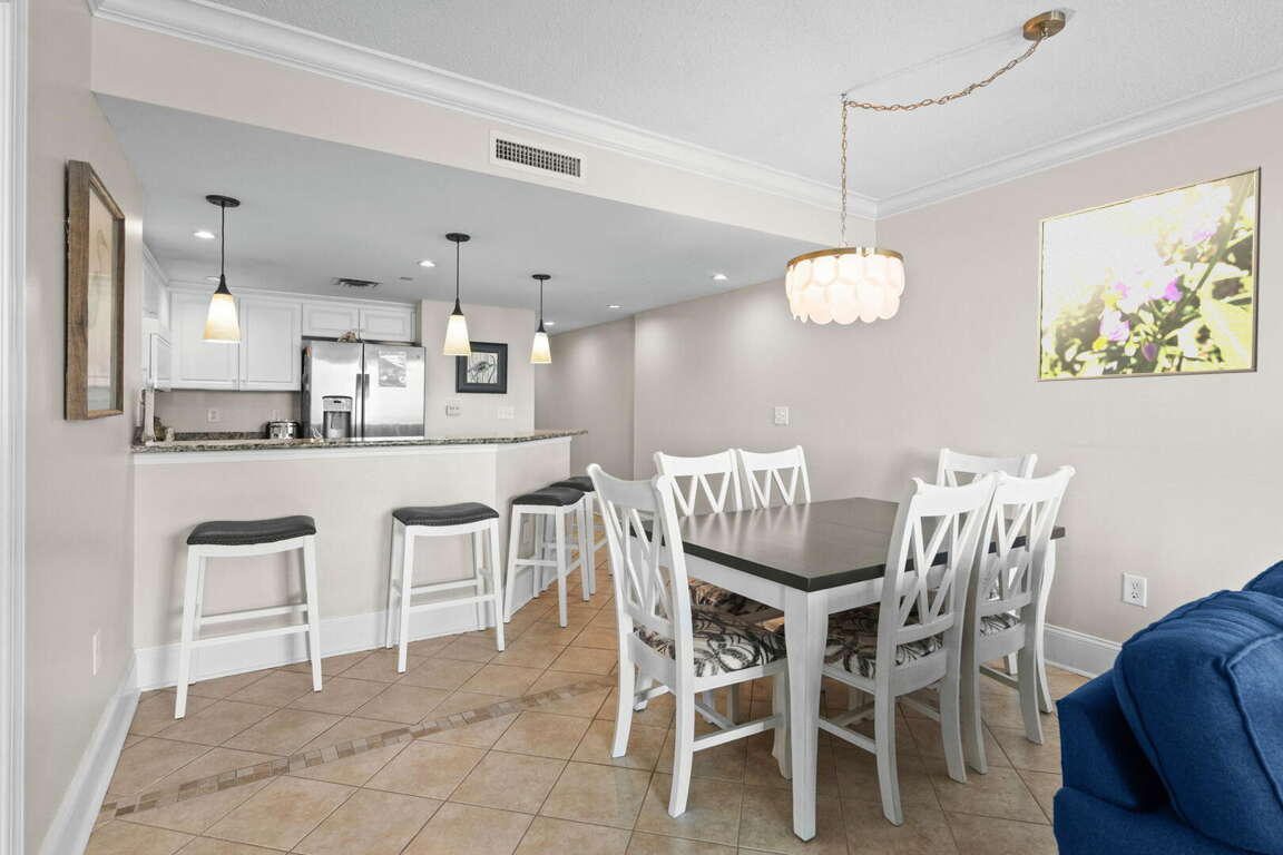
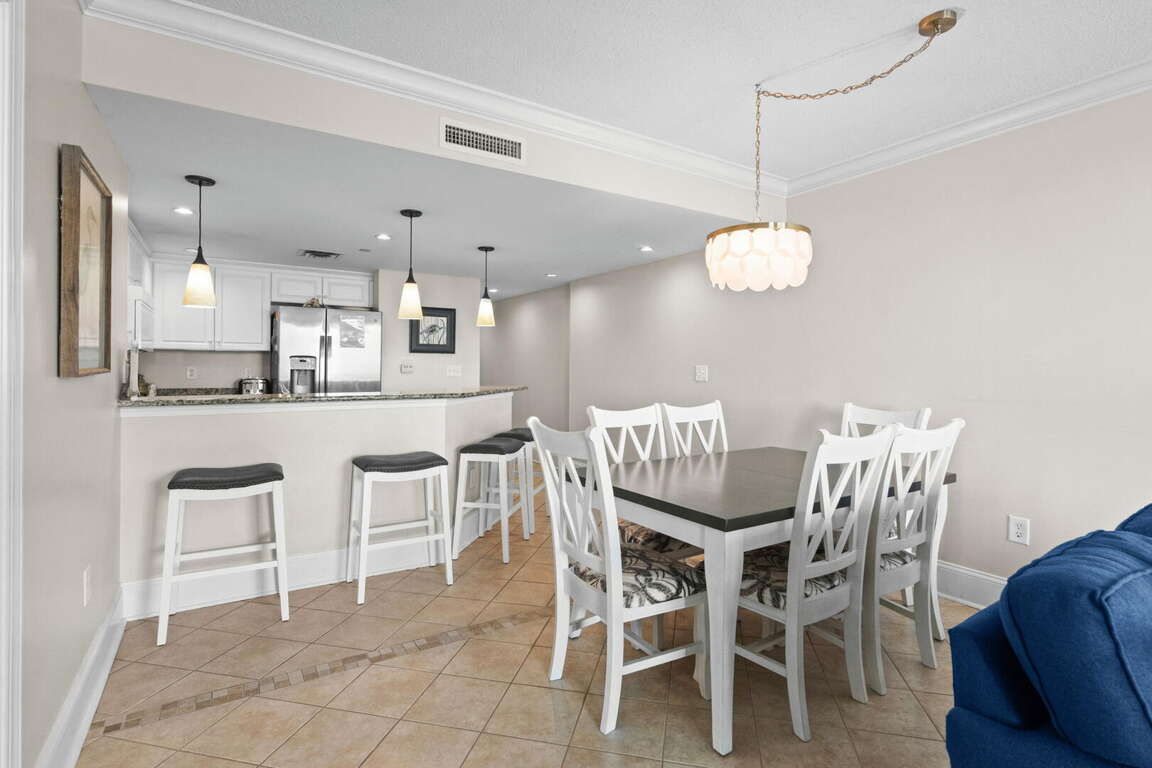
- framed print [1036,165,1263,383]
